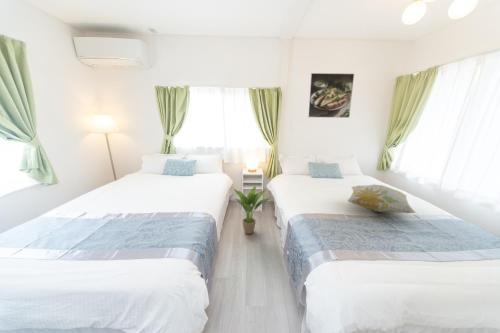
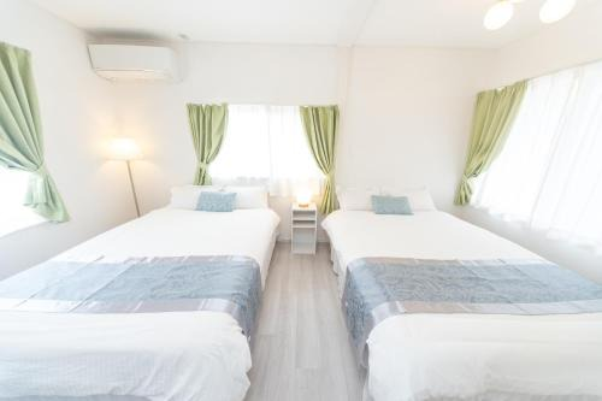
- potted plant [233,185,272,235]
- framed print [307,72,355,119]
- decorative pillow [346,184,417,214]
